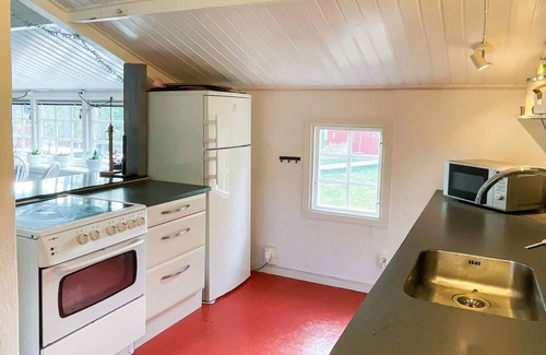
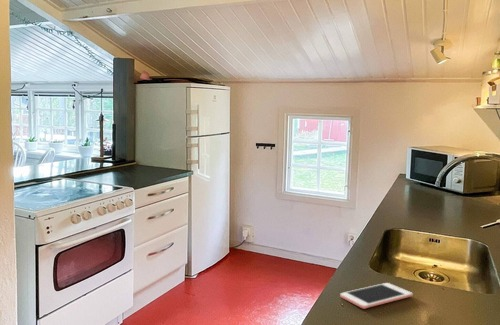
+ cell phone [339,282,414,310]
